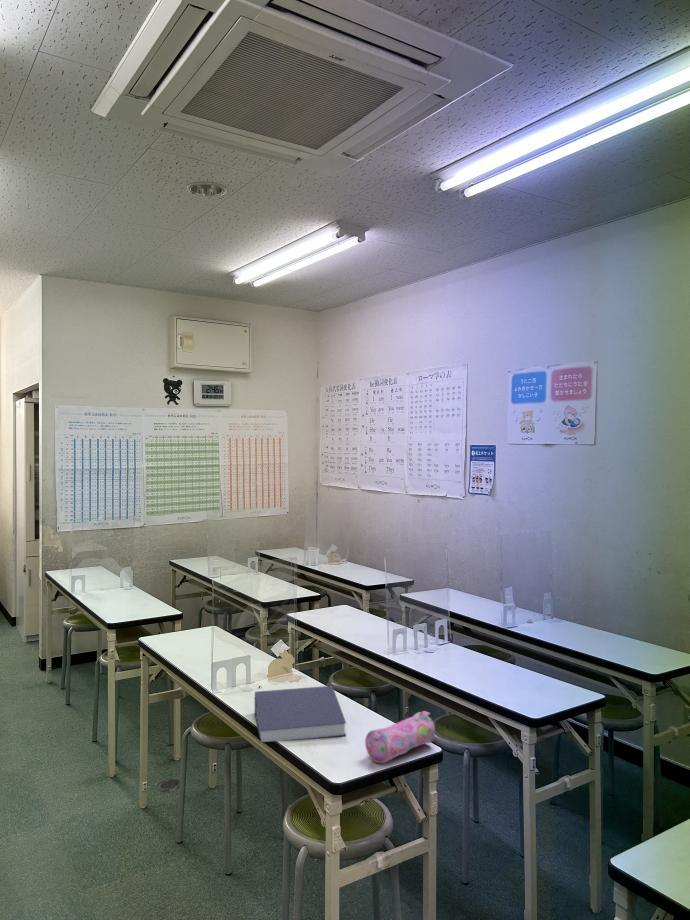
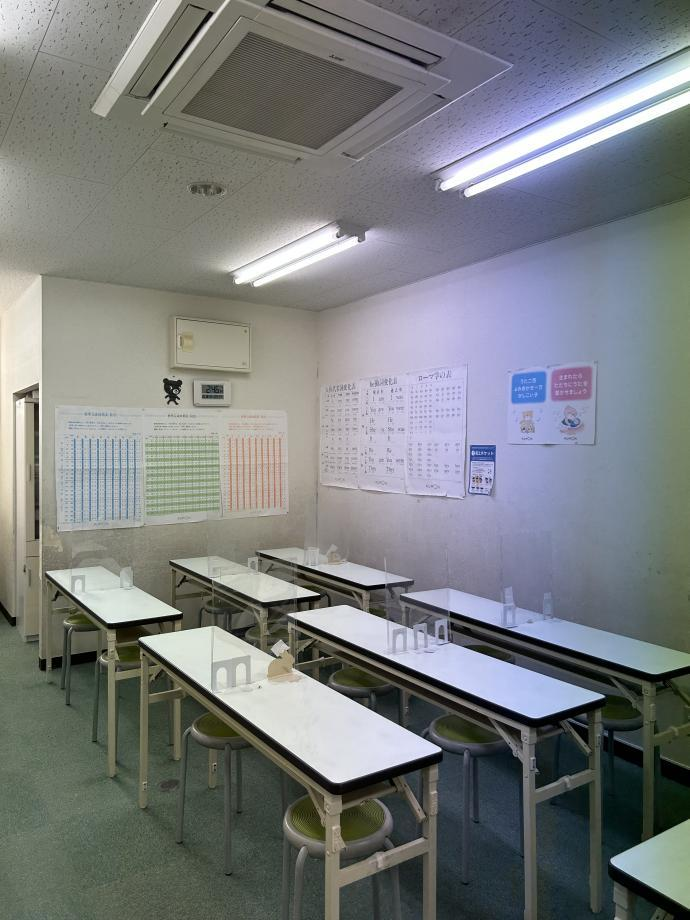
- pencil case [364,710,436,764]
- book [254,685,347,743]
